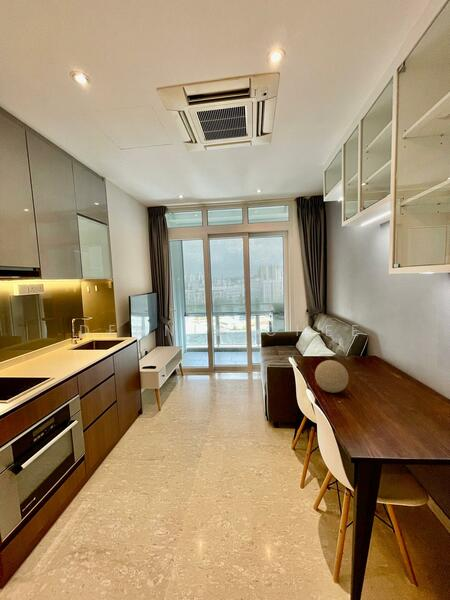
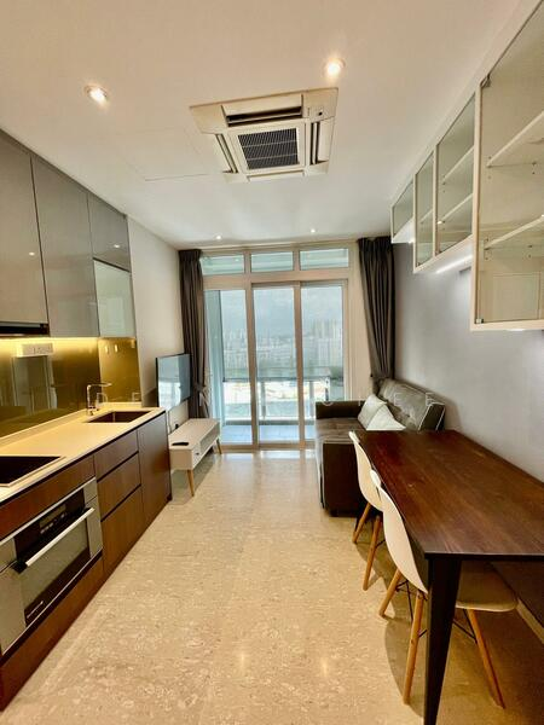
- decorative ball [314,359,349,394]
